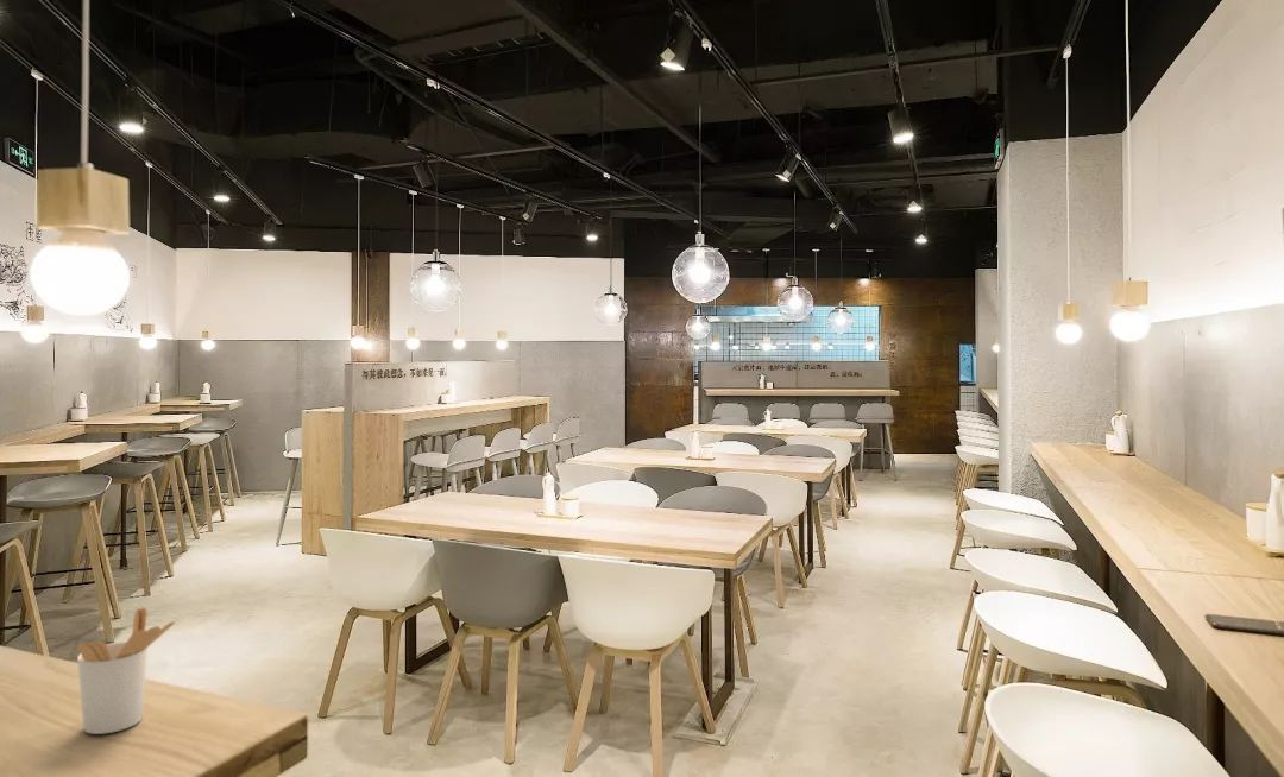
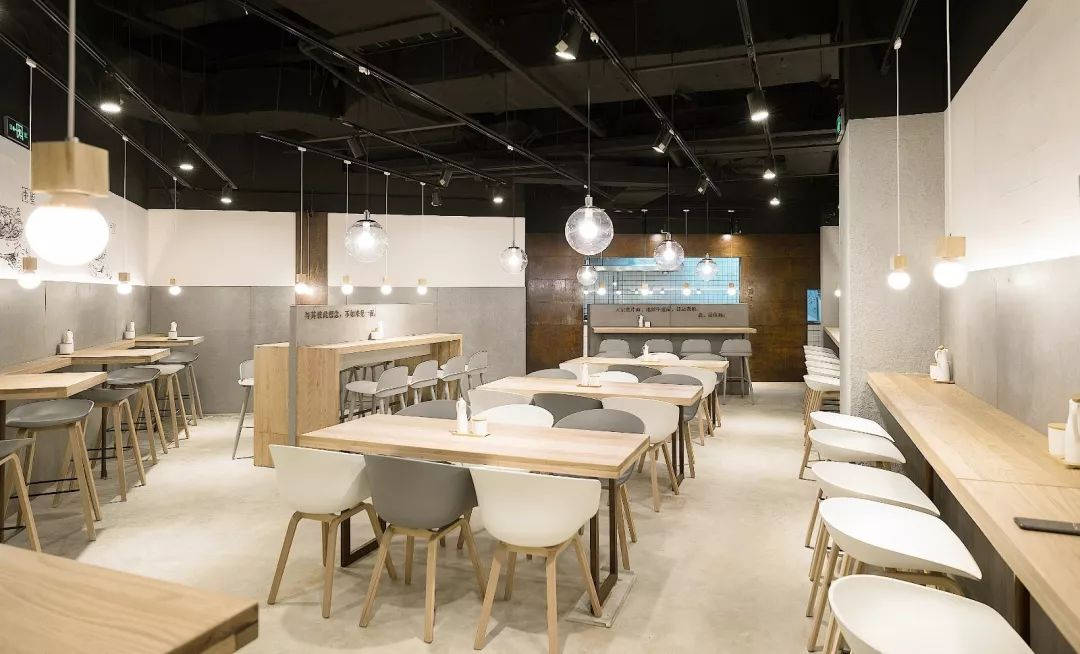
- utensil holder [76,606,176,735]
